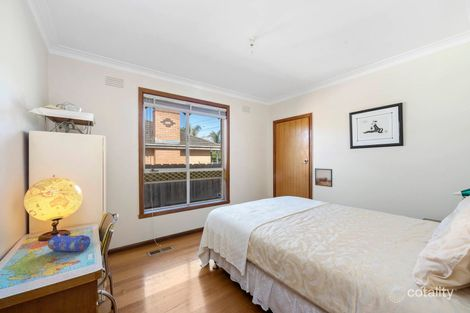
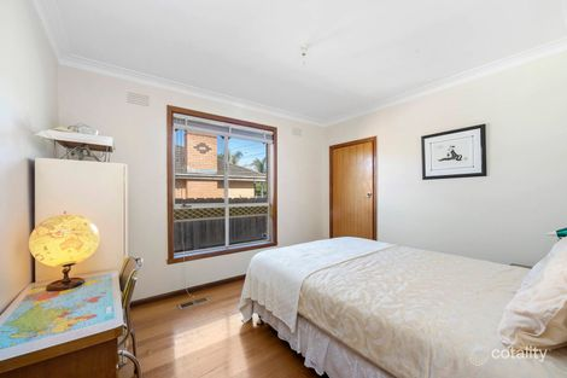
- pencil case [46,233,91,253]
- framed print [314,167,333,188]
